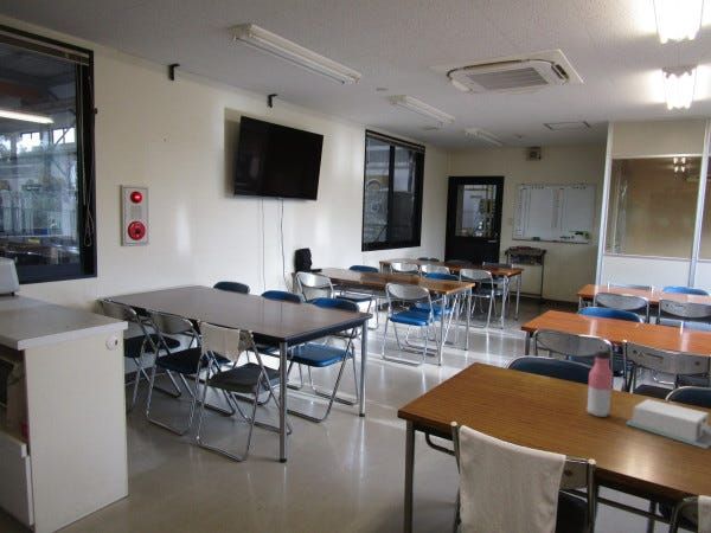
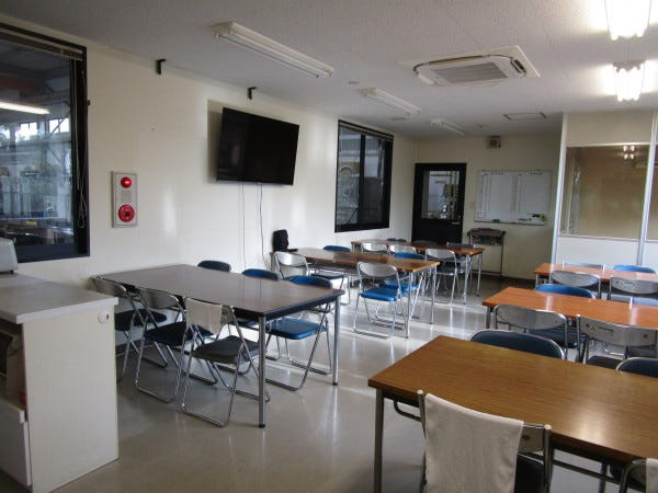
- water bottle [585,348,614,418]
- tissue box [626,398,711,450]
